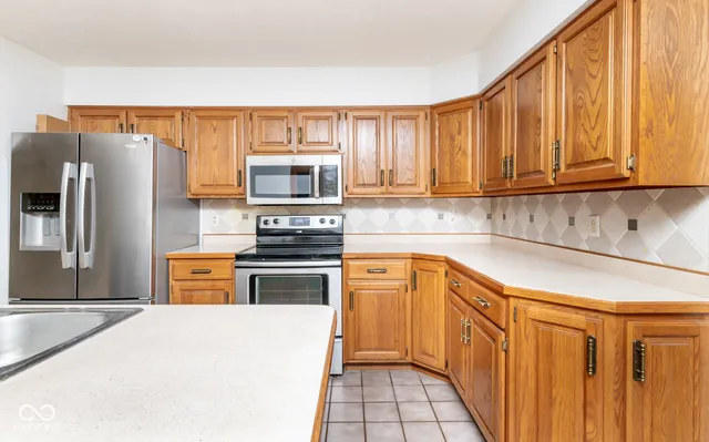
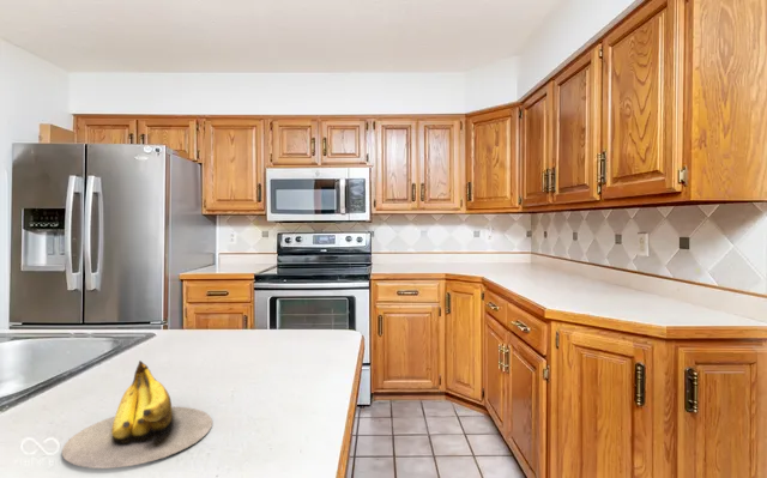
+ banana [61,359,213,470]
